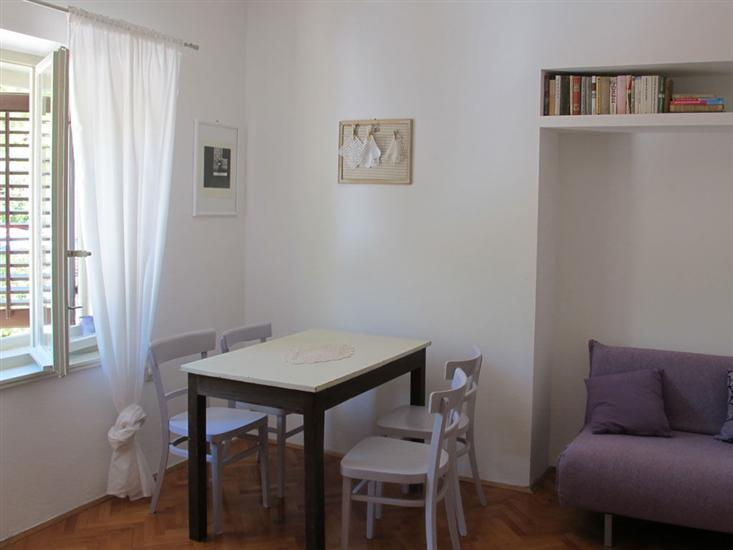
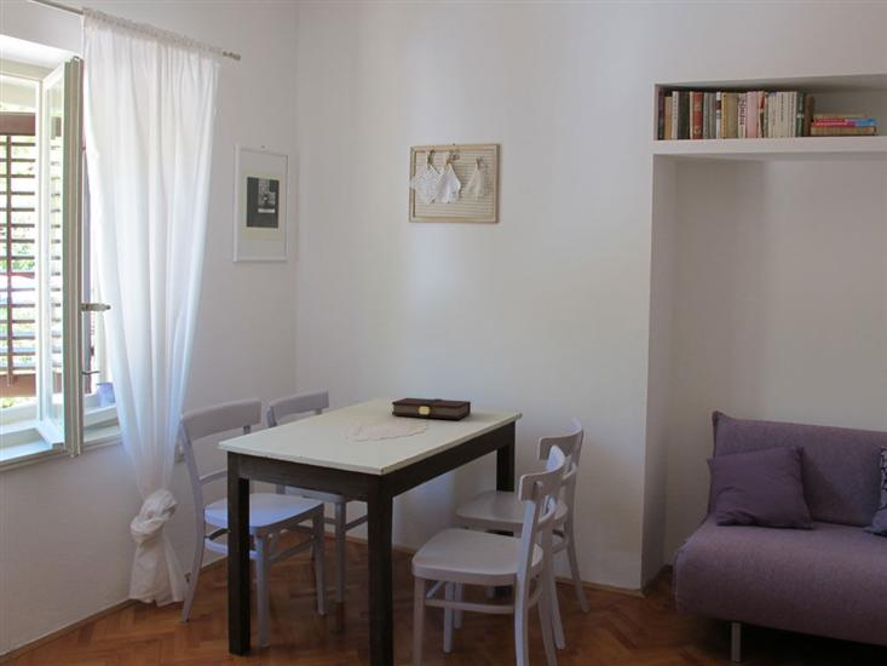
+ book [391,397,472,420]
